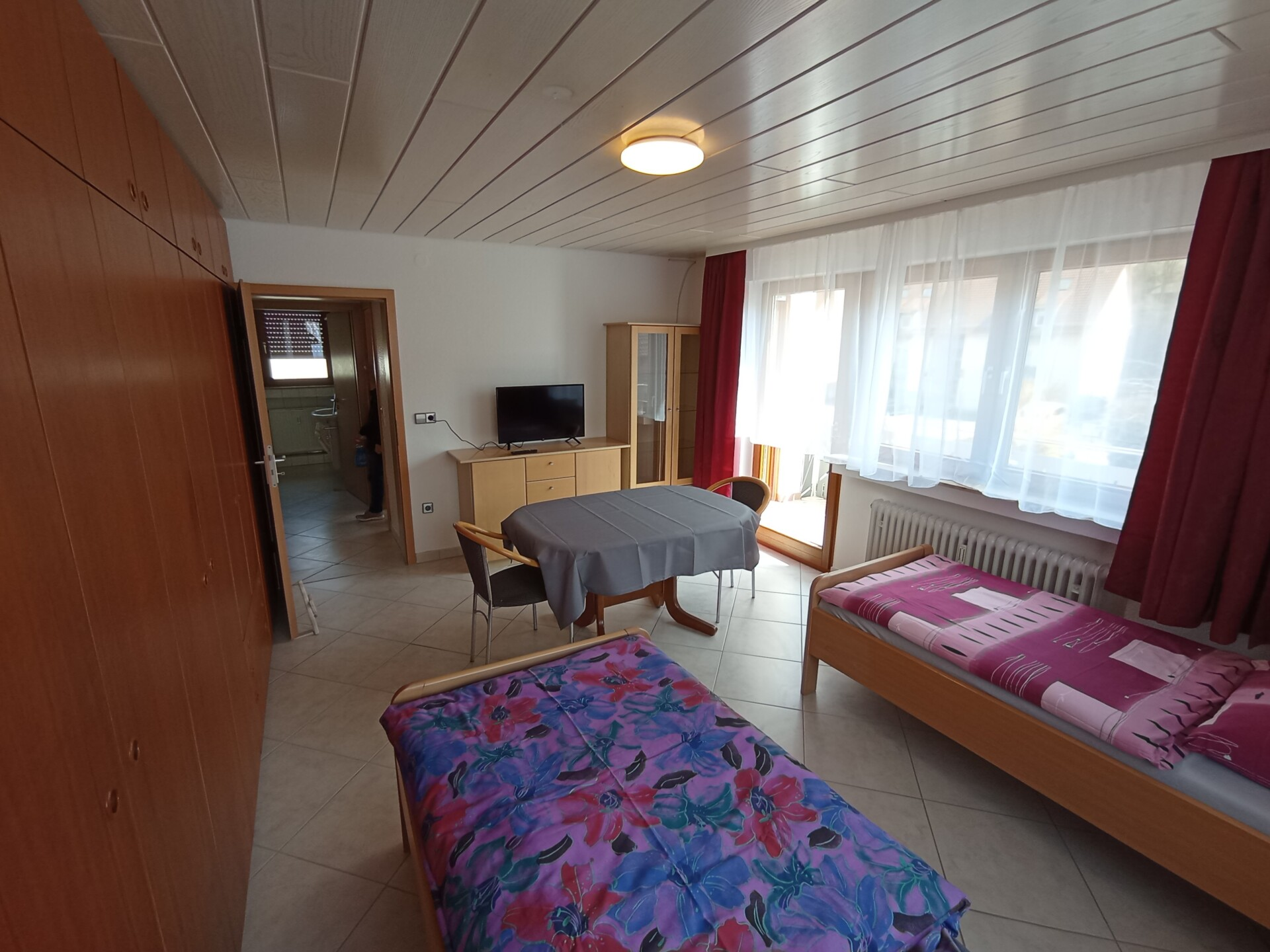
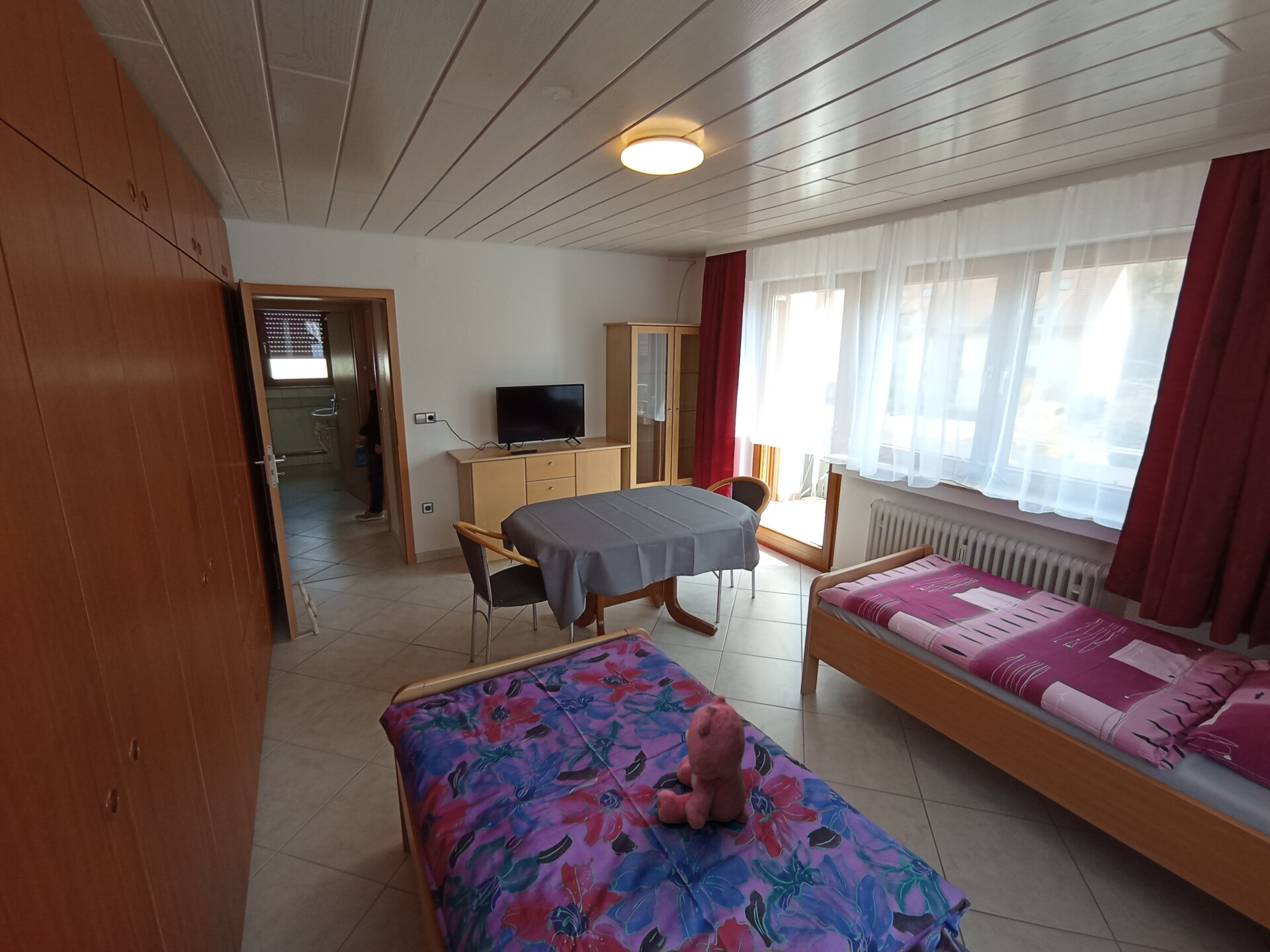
+ teddy bear [656,694,750,830]
